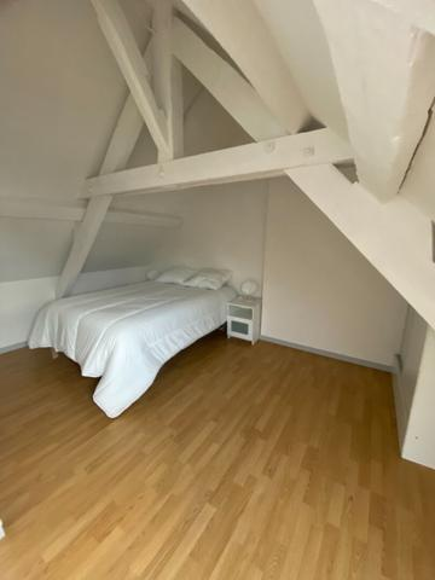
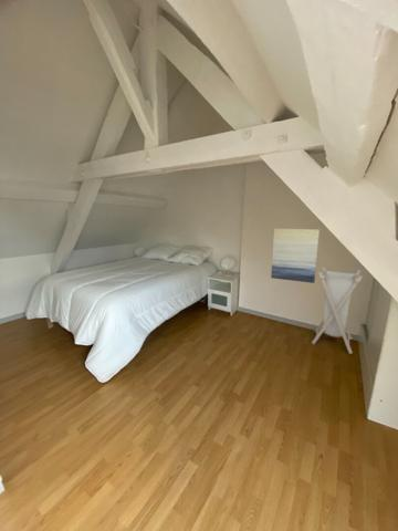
+ wall art [270,227,321,284]
+ laundry hamper [311,266,364,355]
